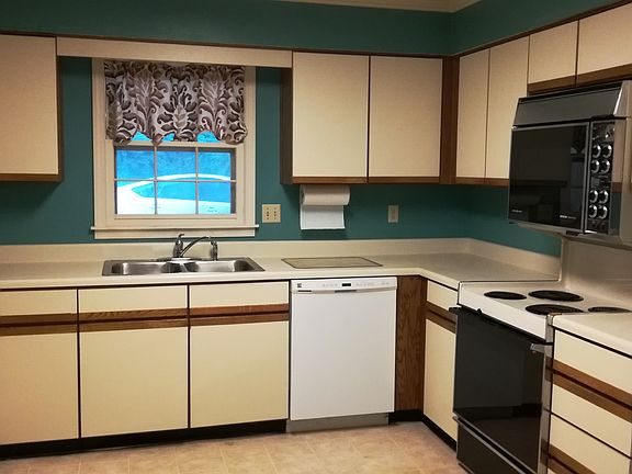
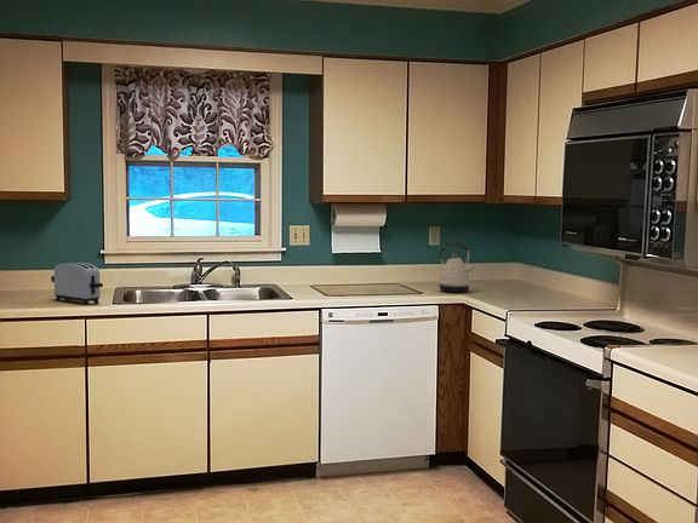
+ toaster [50,262,104,306]
+ kettle [435,241,476,294]
